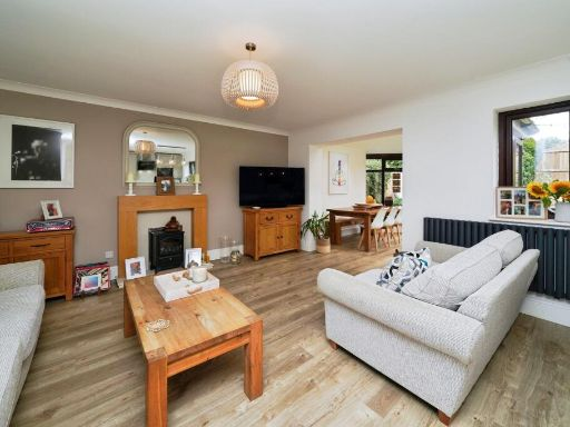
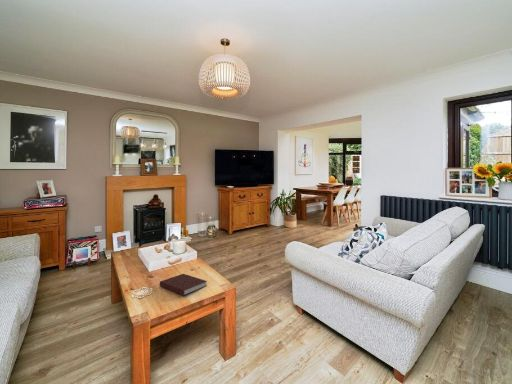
+ notebook [159,273,208,296]
